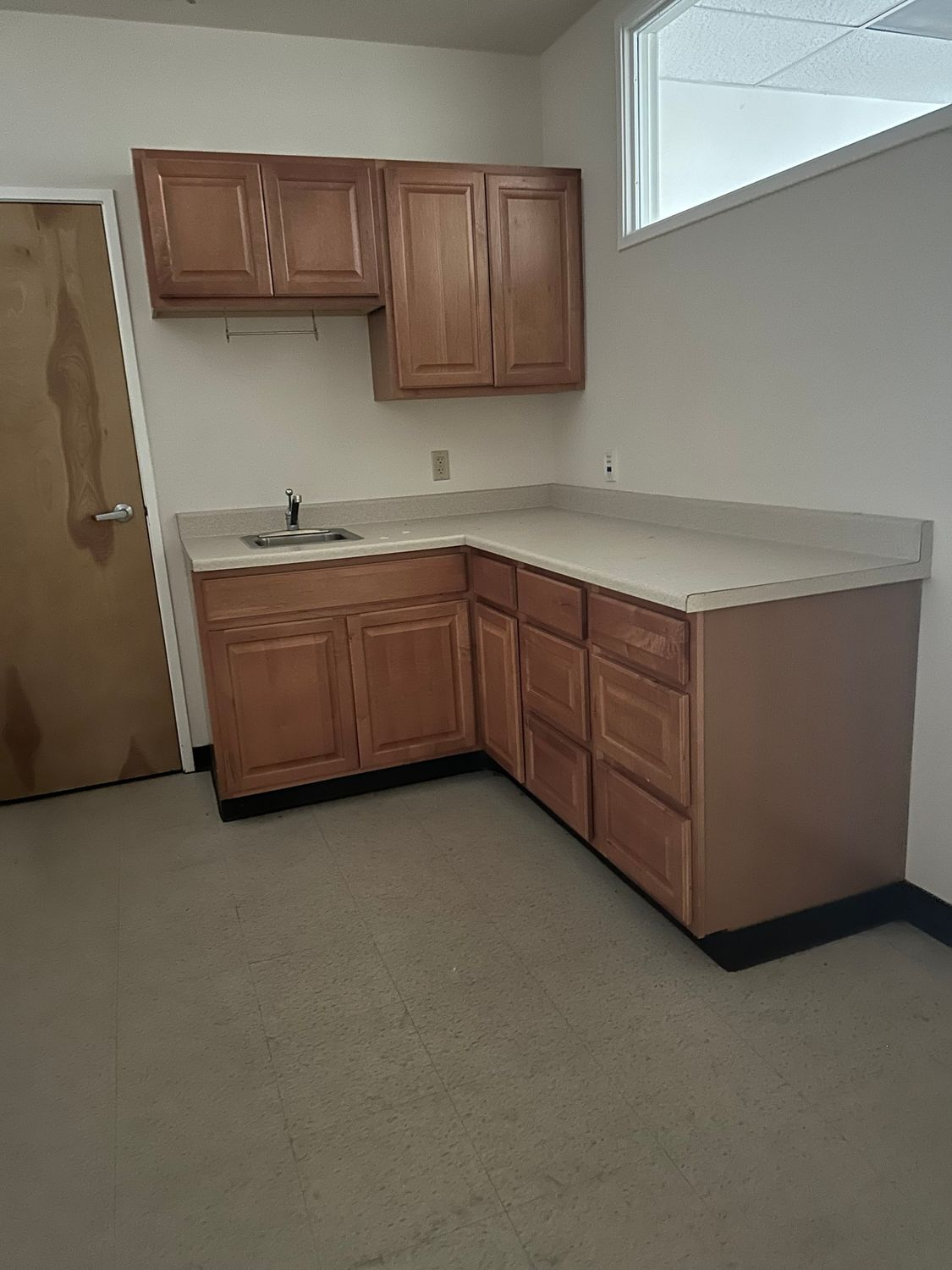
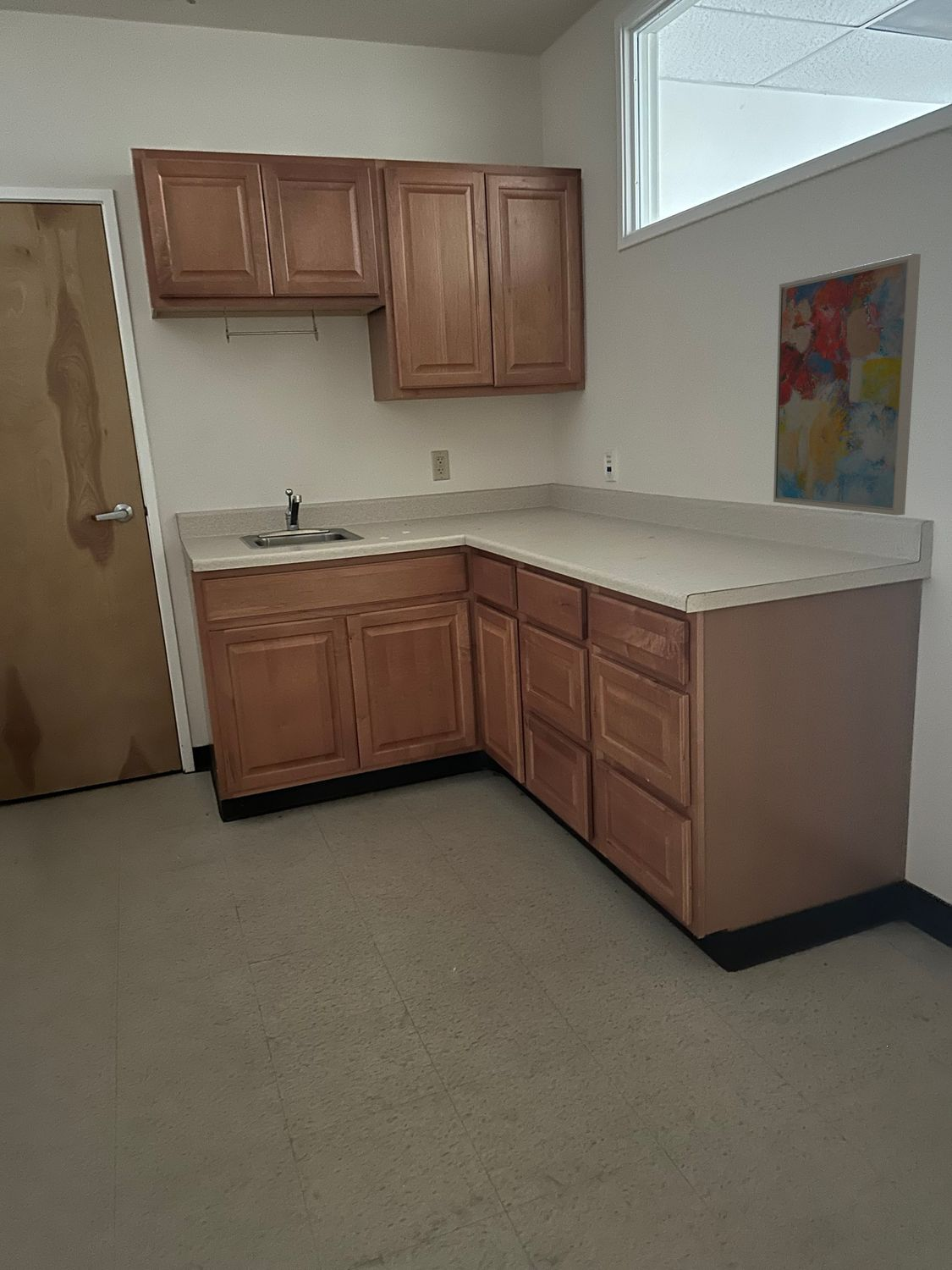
+ wall art [773,253,922,516]
